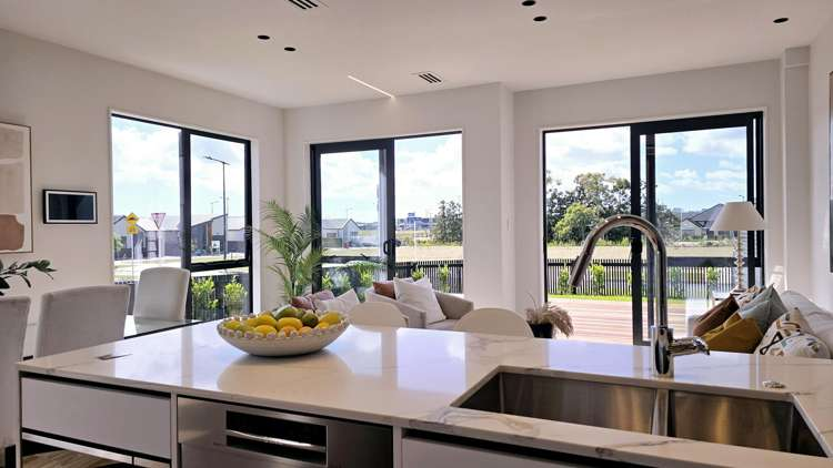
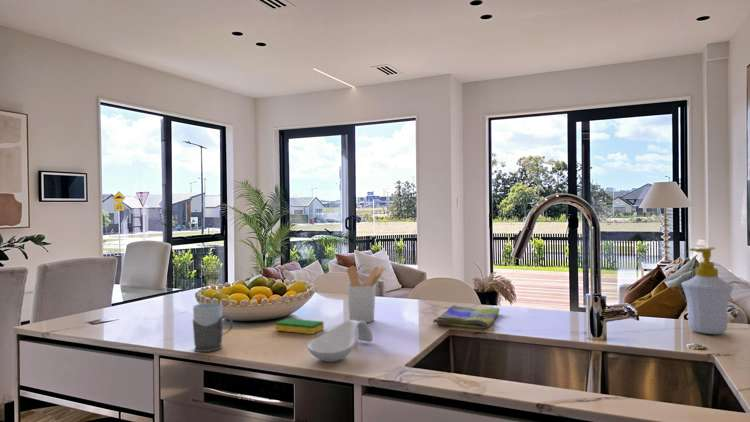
+ mug [192,302,234,353]
+ spoon rest [306,319,374,363]
+ dish towel [432,304,501,330]
+ soap bottle [681,246,735,335]
+ utensil holder [346,265,386,324]
+ dish sponge [274,317,325,335]
